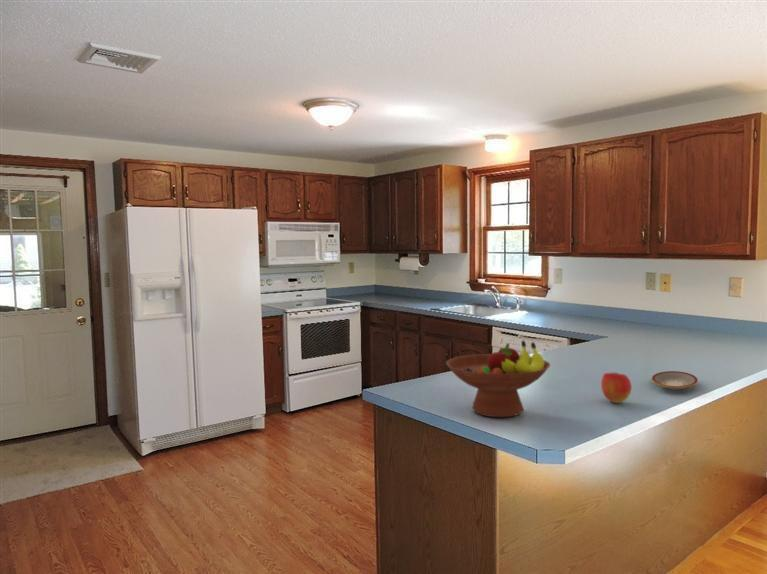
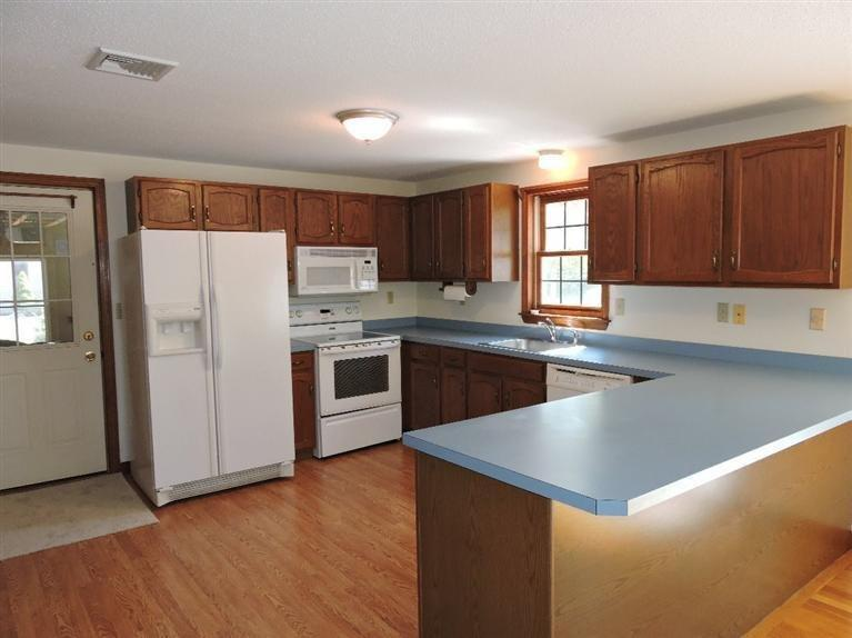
- plate [651,370,699,391]
- apple [600,371,633,404]
- fruit bowl [445,340,551,418]
